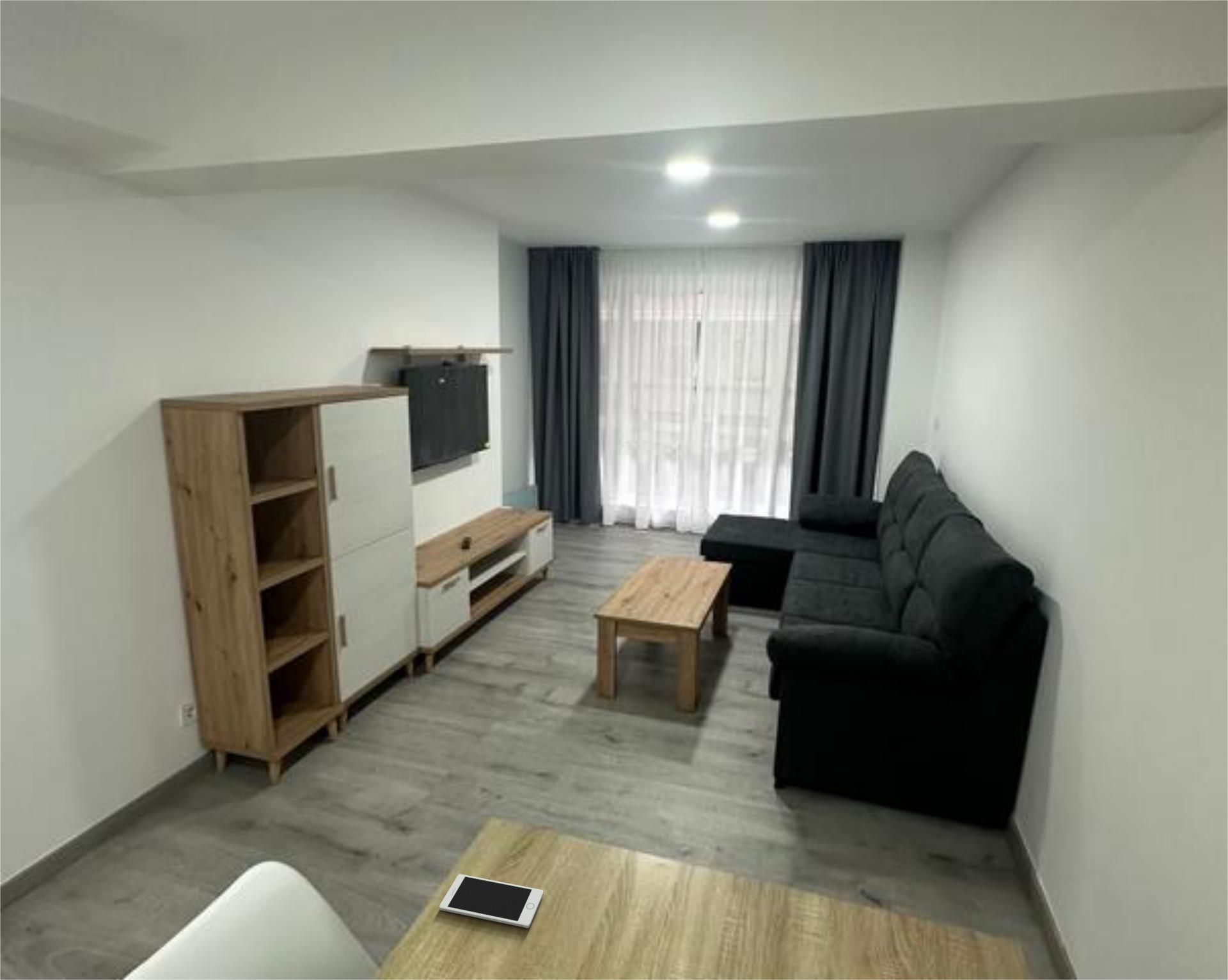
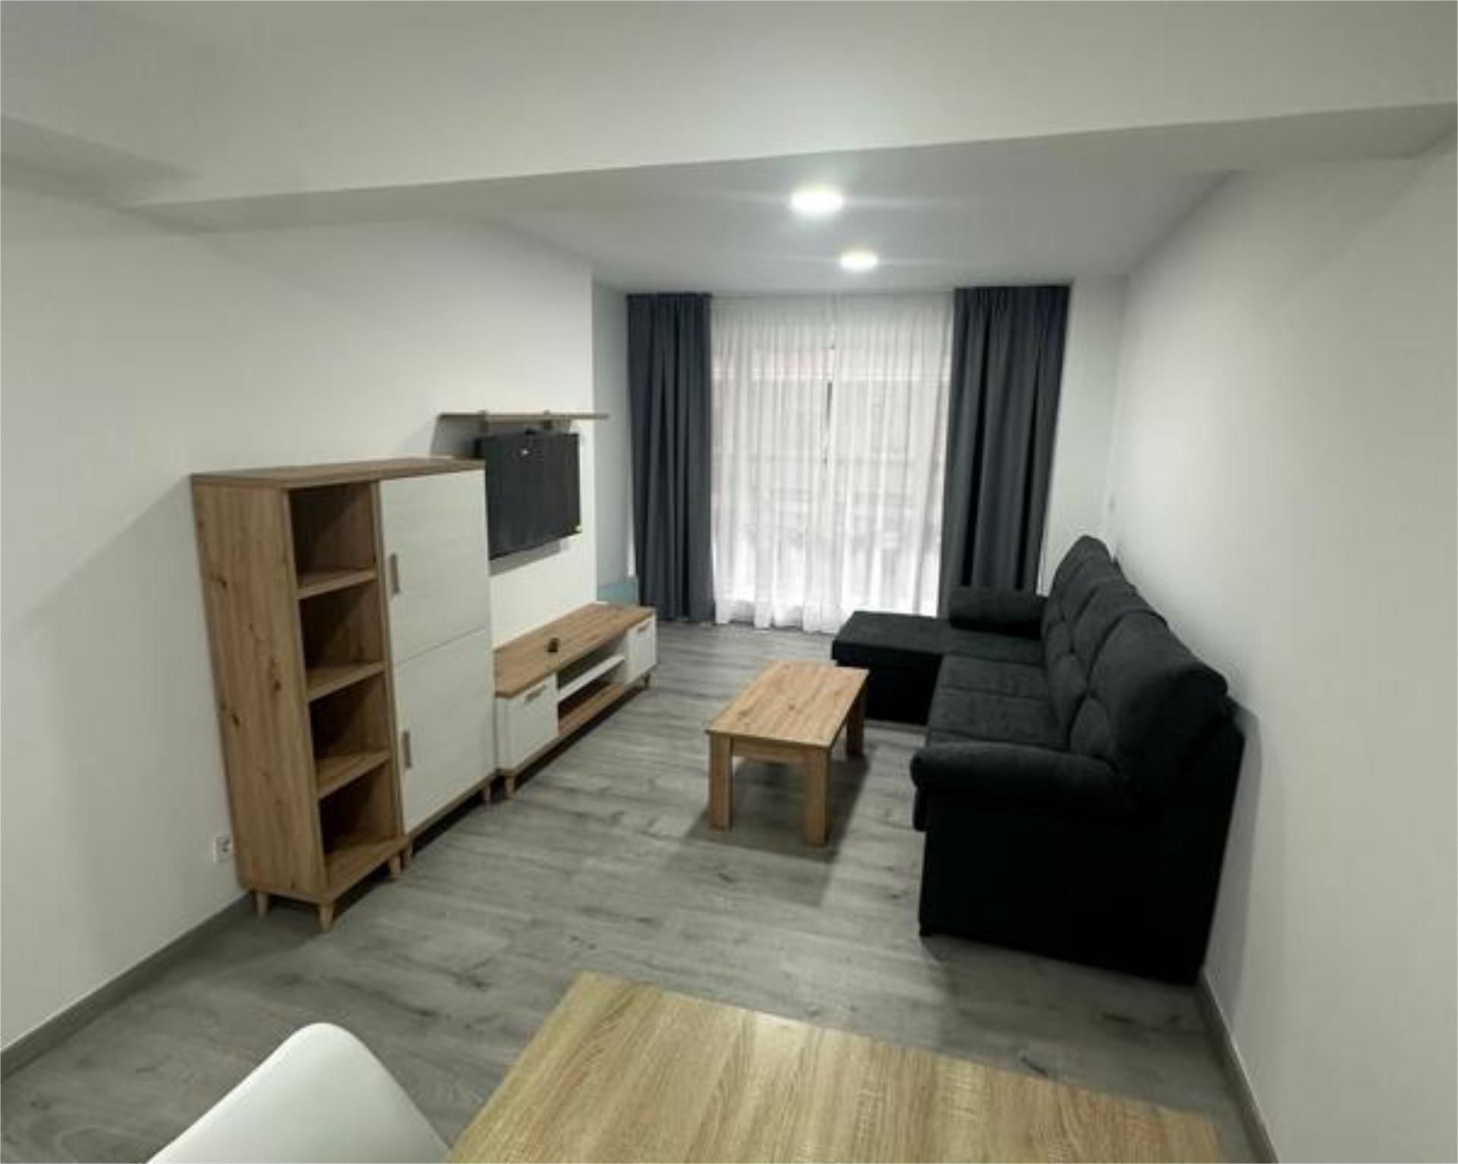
- cell phone [439,874,544,929]
